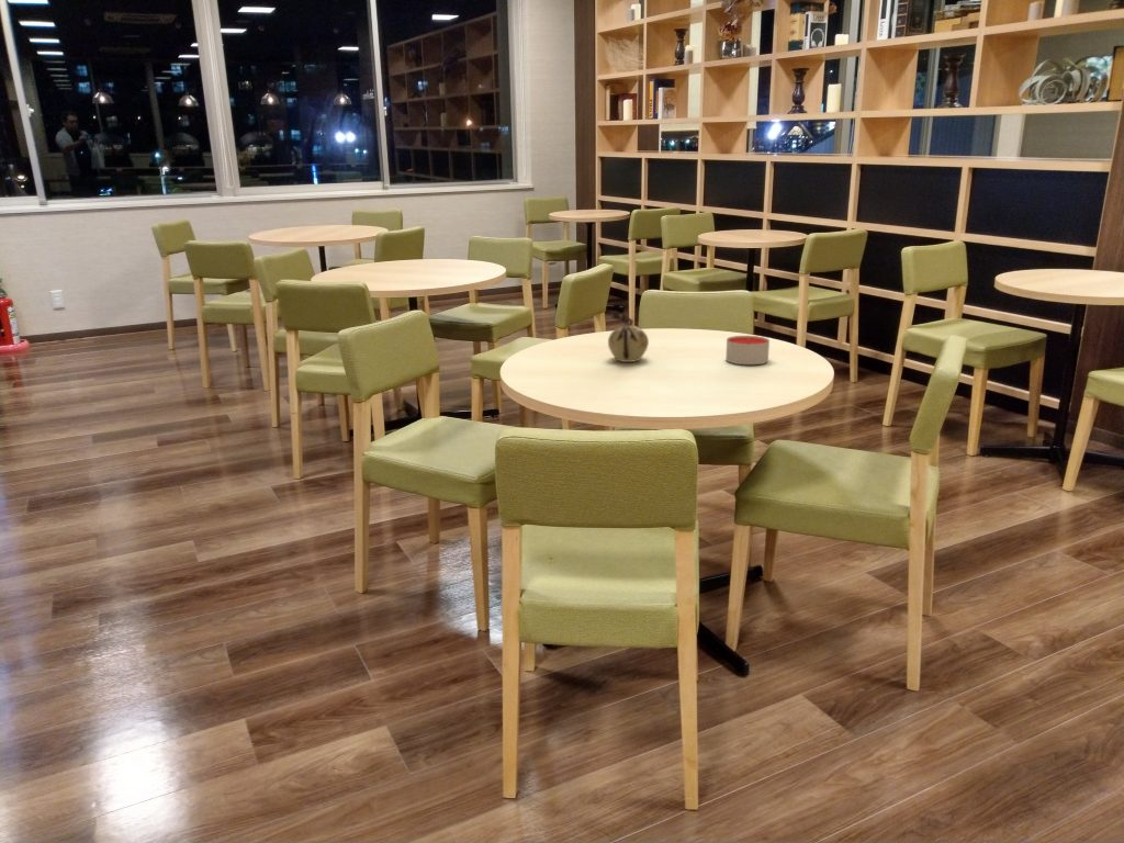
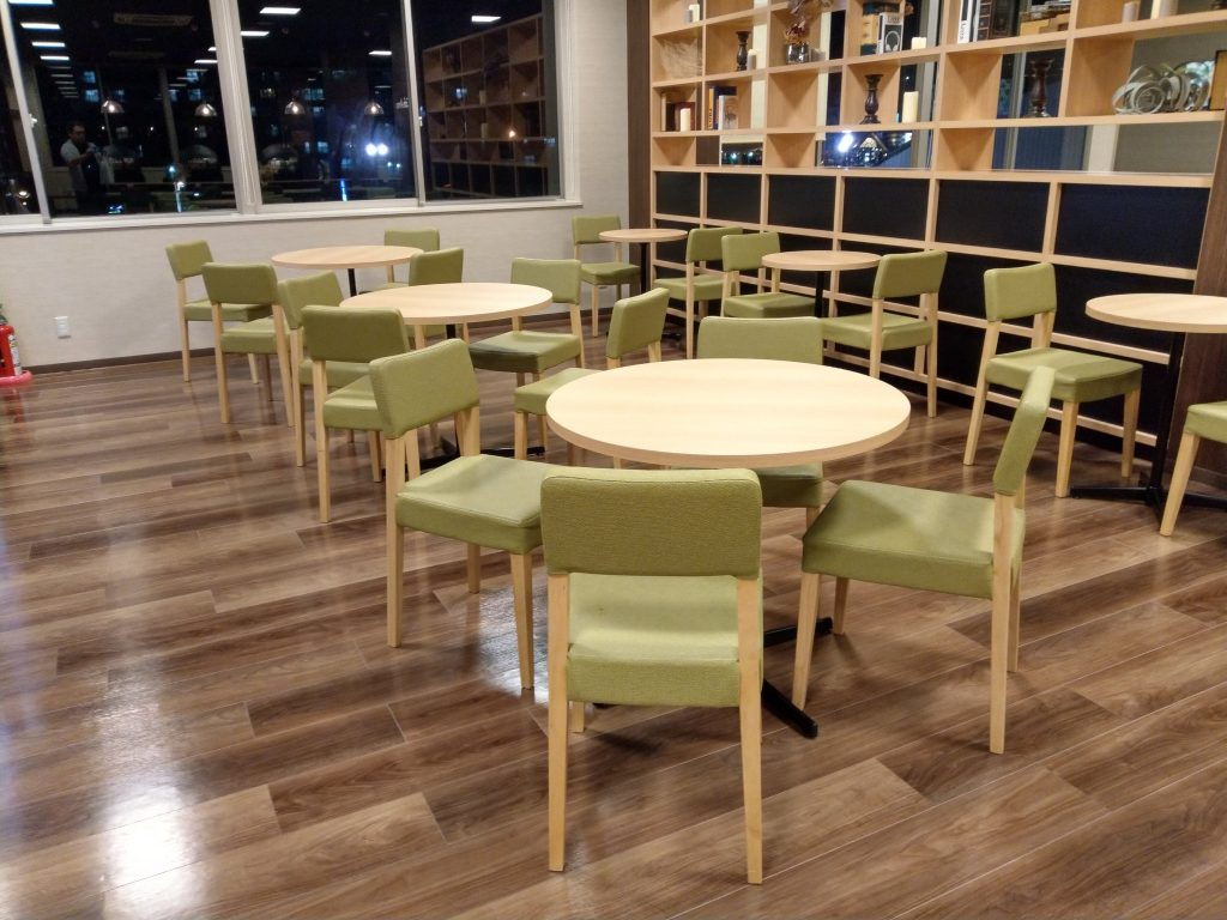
- candle [724,335,771,366]
- teapot [607,316,650,363]
